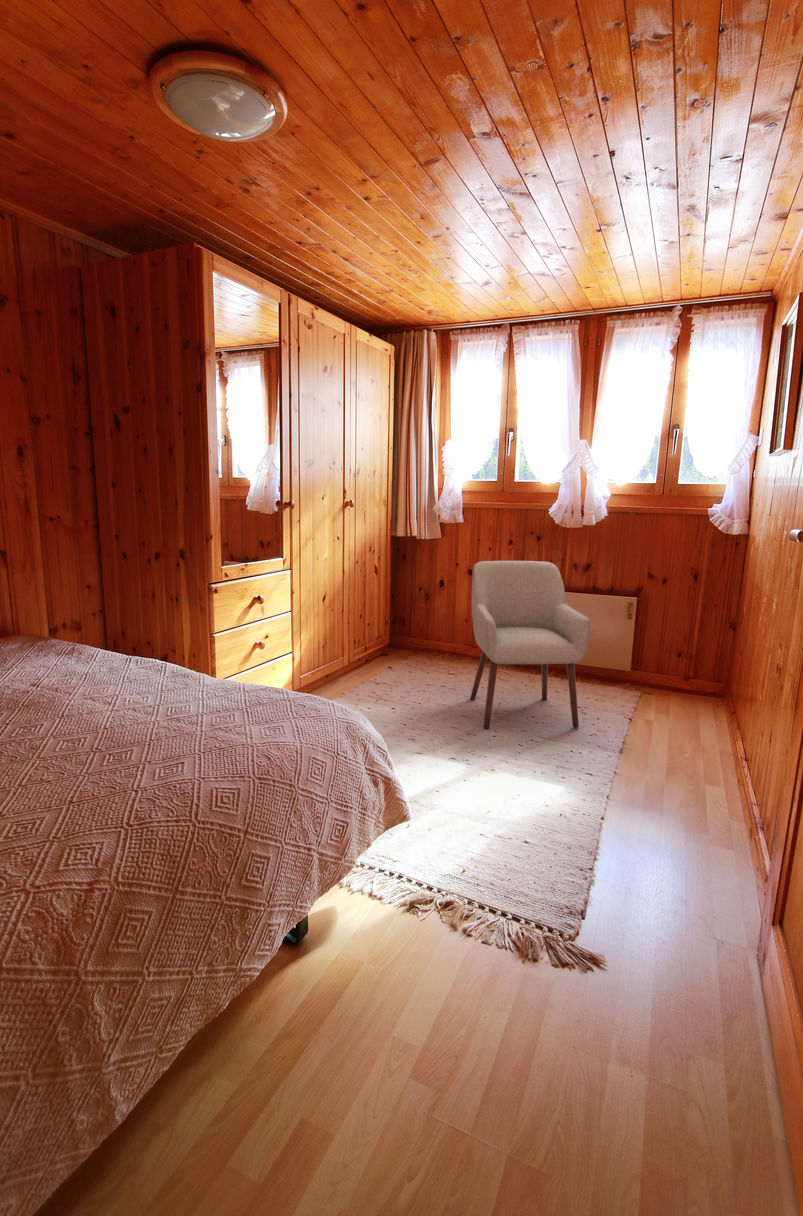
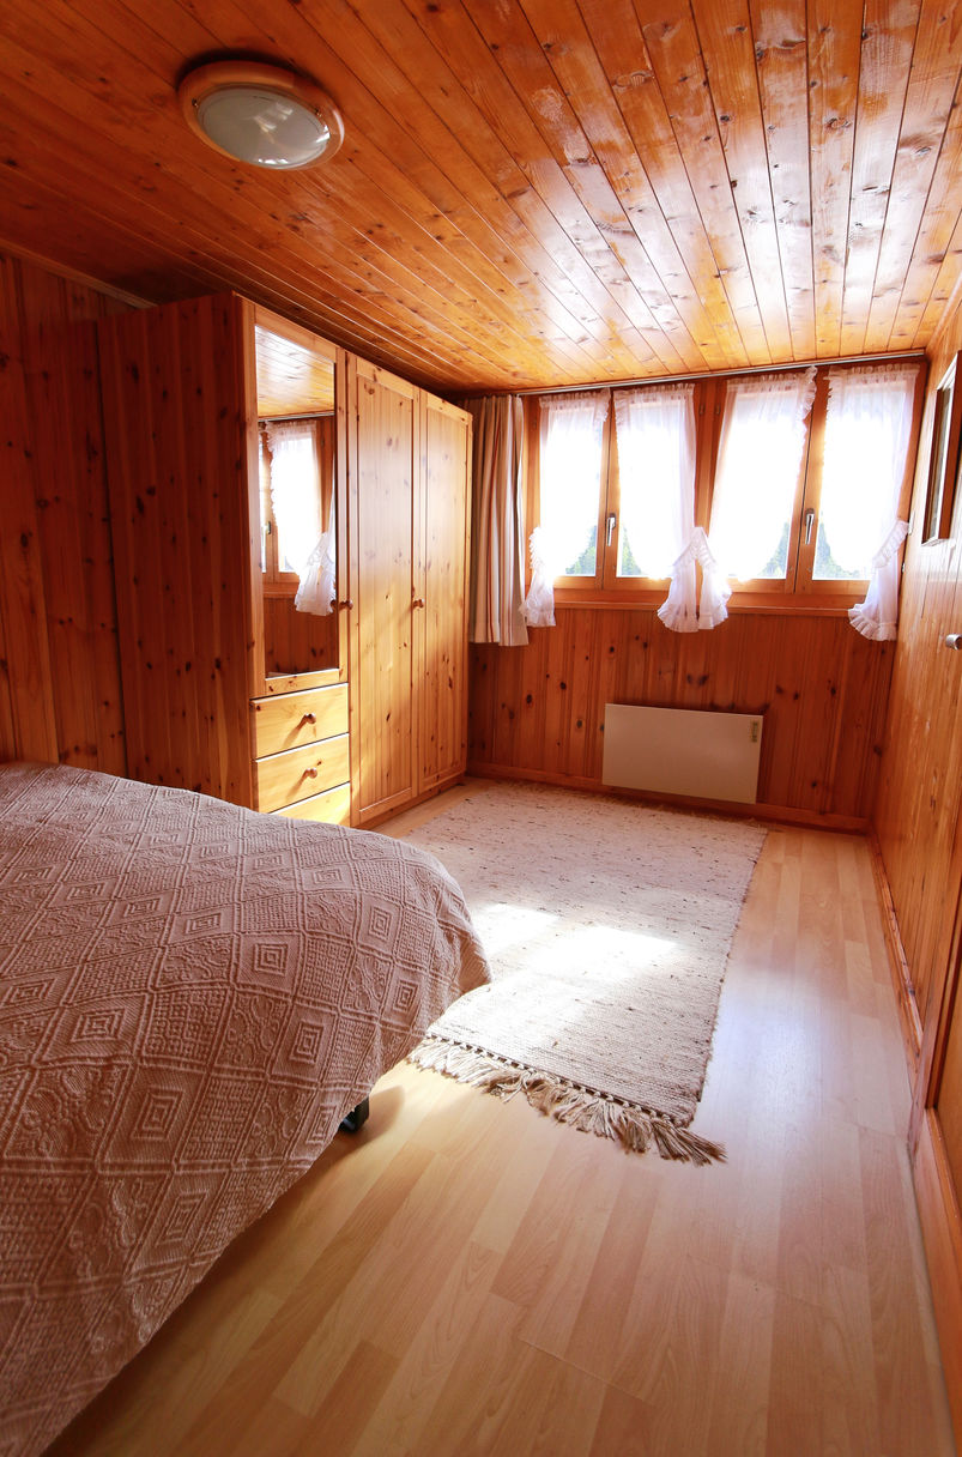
- chair [469,560,591,730]
